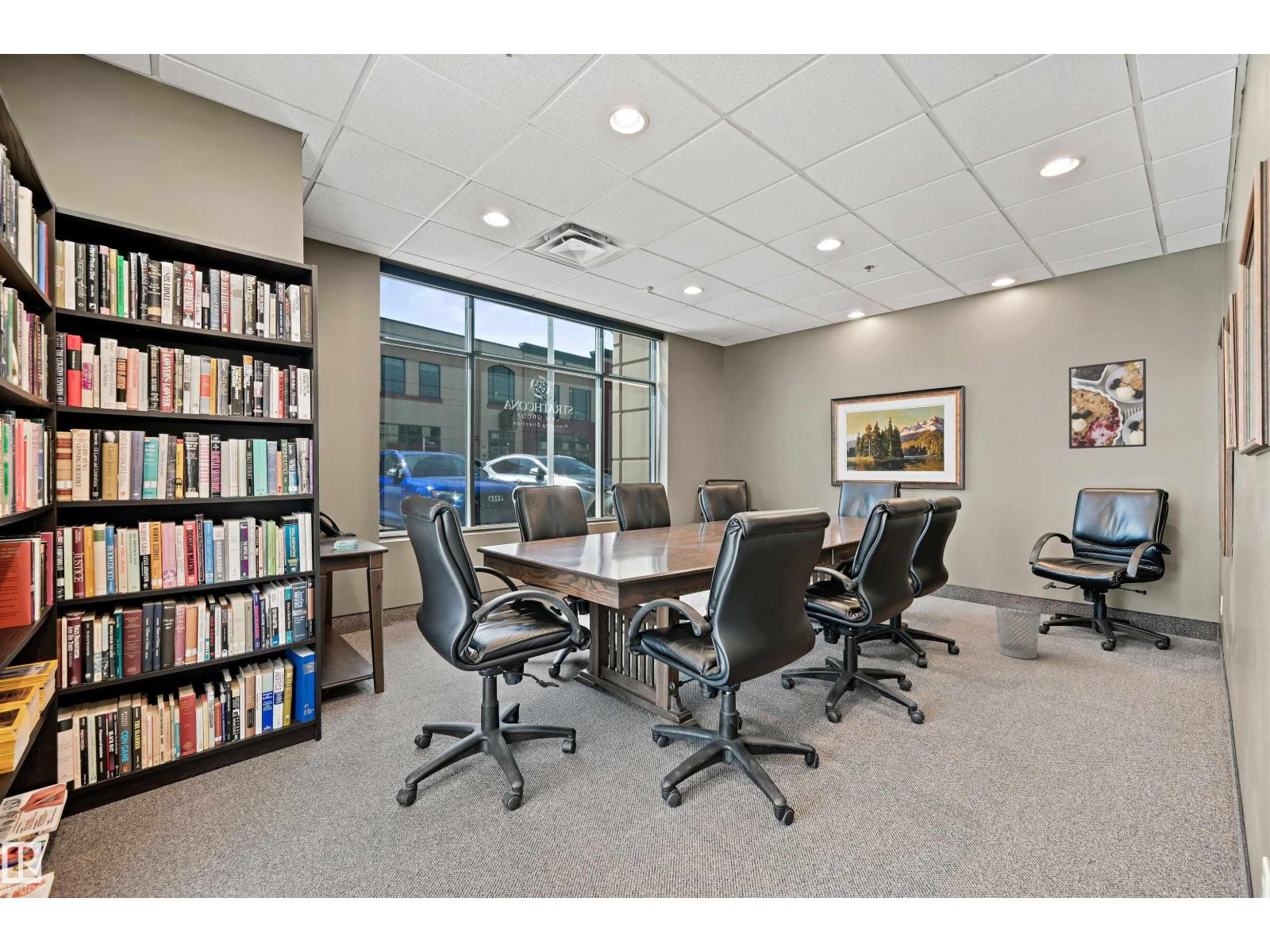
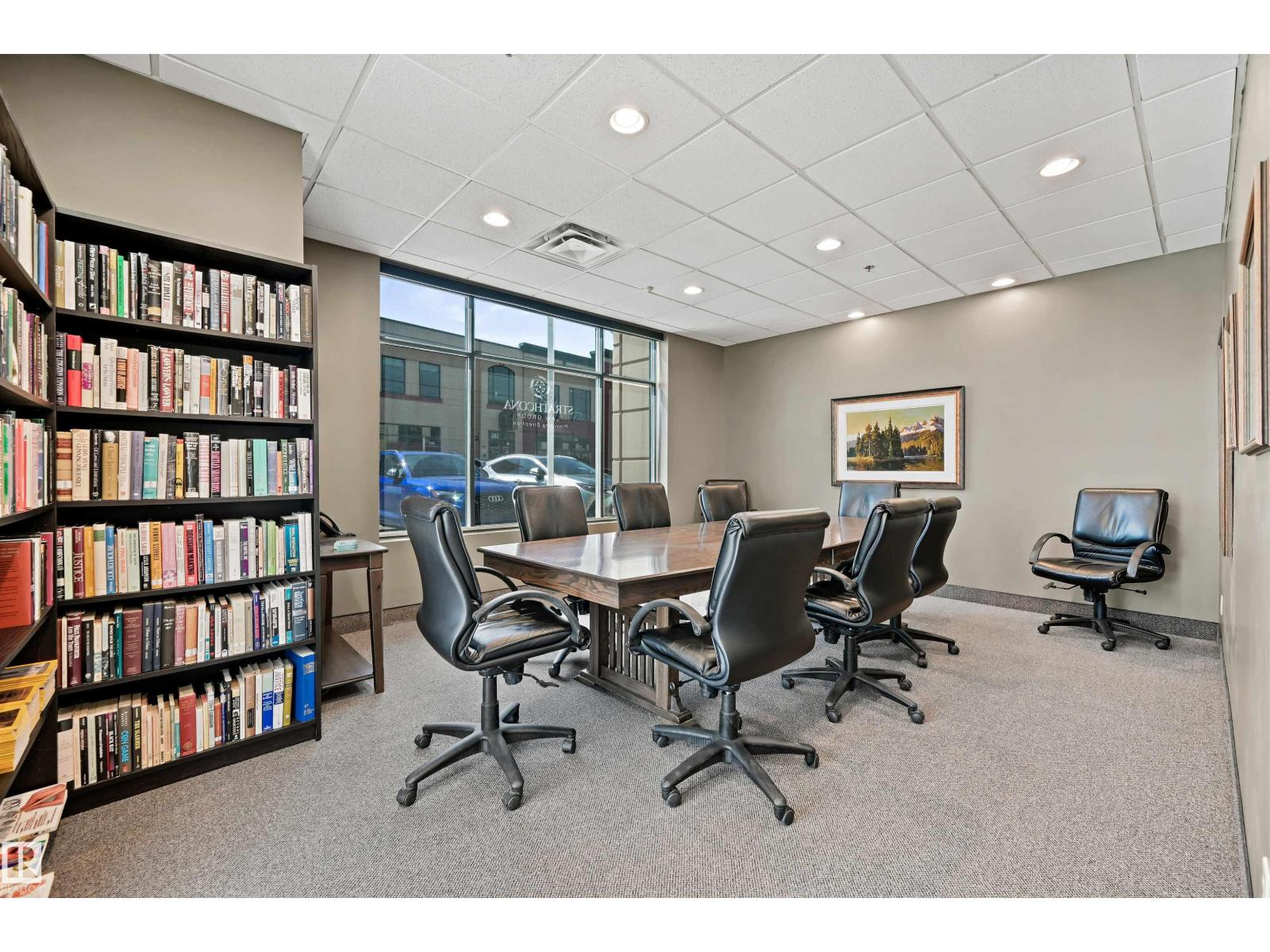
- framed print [1068,358,1147,450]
- wastebasket [995,603,1041,660]
